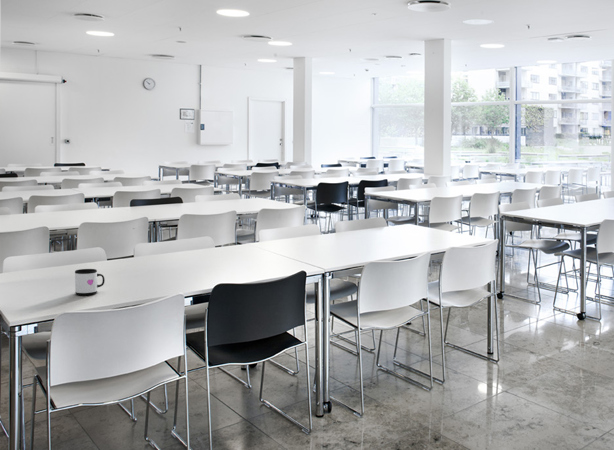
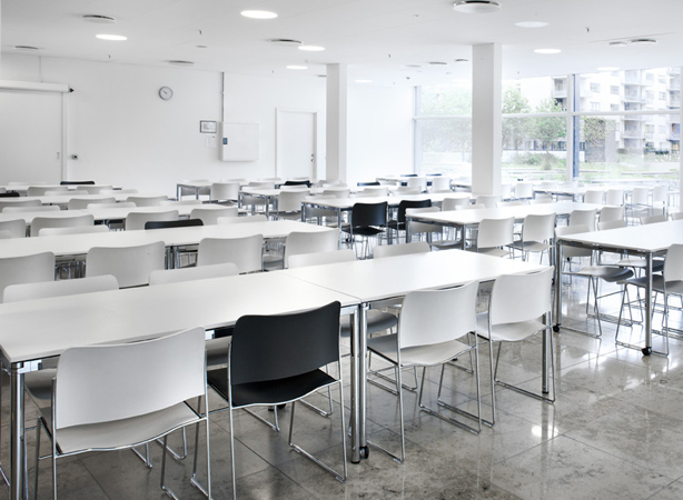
- mug [74,268,106,296]
